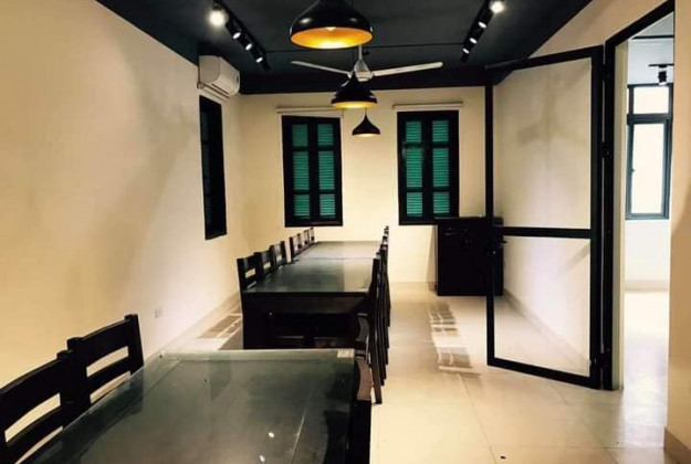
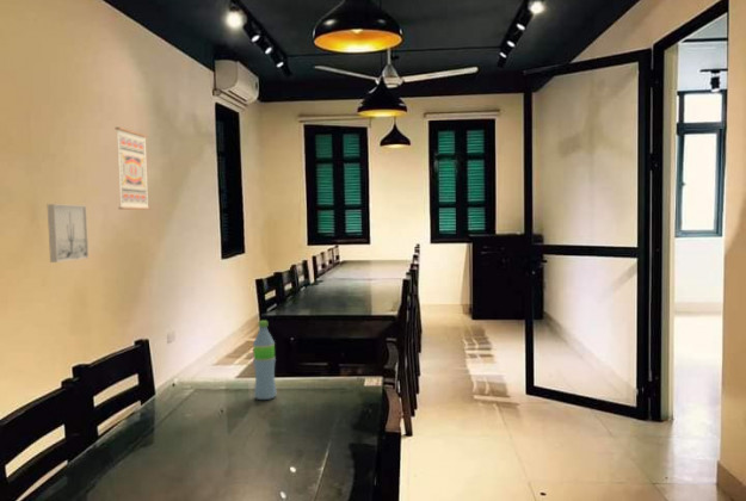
+ water bottle [252,320,277,401]
+ wall art [113,126,152,211]
+ wall art [47,203,90,264]
